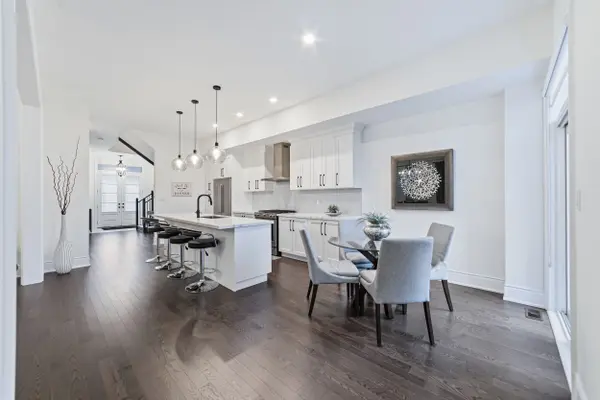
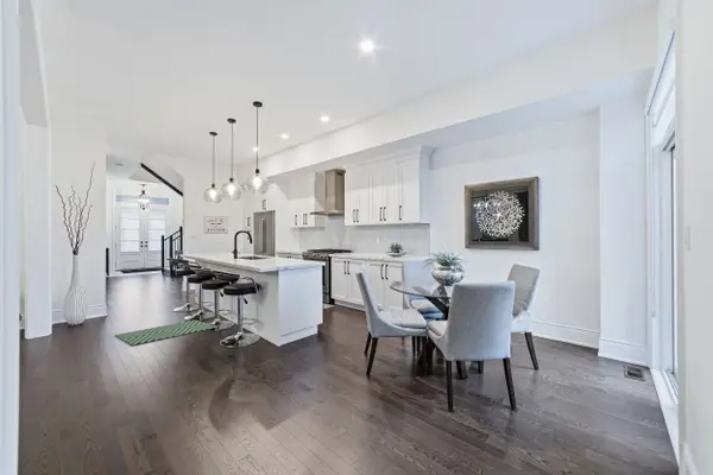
+ rug [114,318,219,347]
